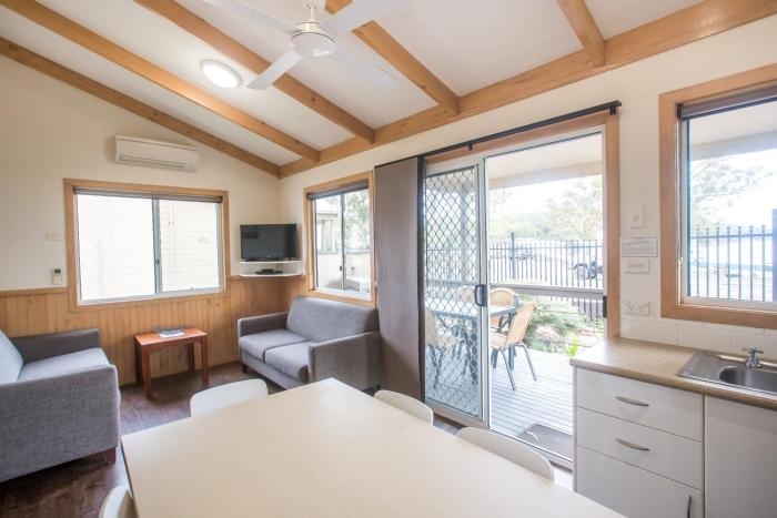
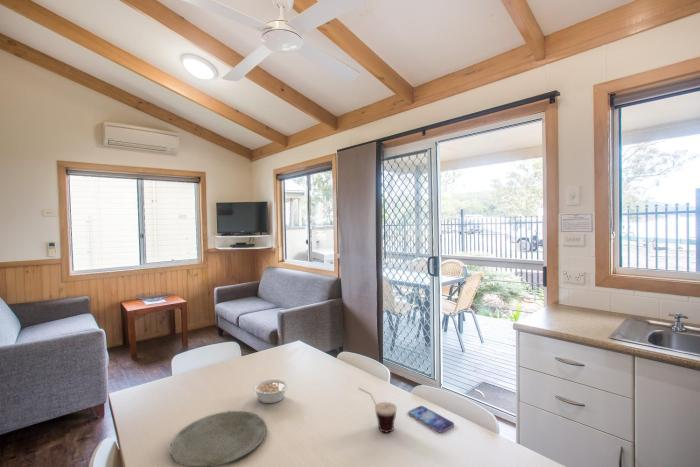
+ plate [169,410,267,467]
+ legume [252,378,290,404]
+ cup [357,387,398,433]
+ smartphone [407,405,455,434]
